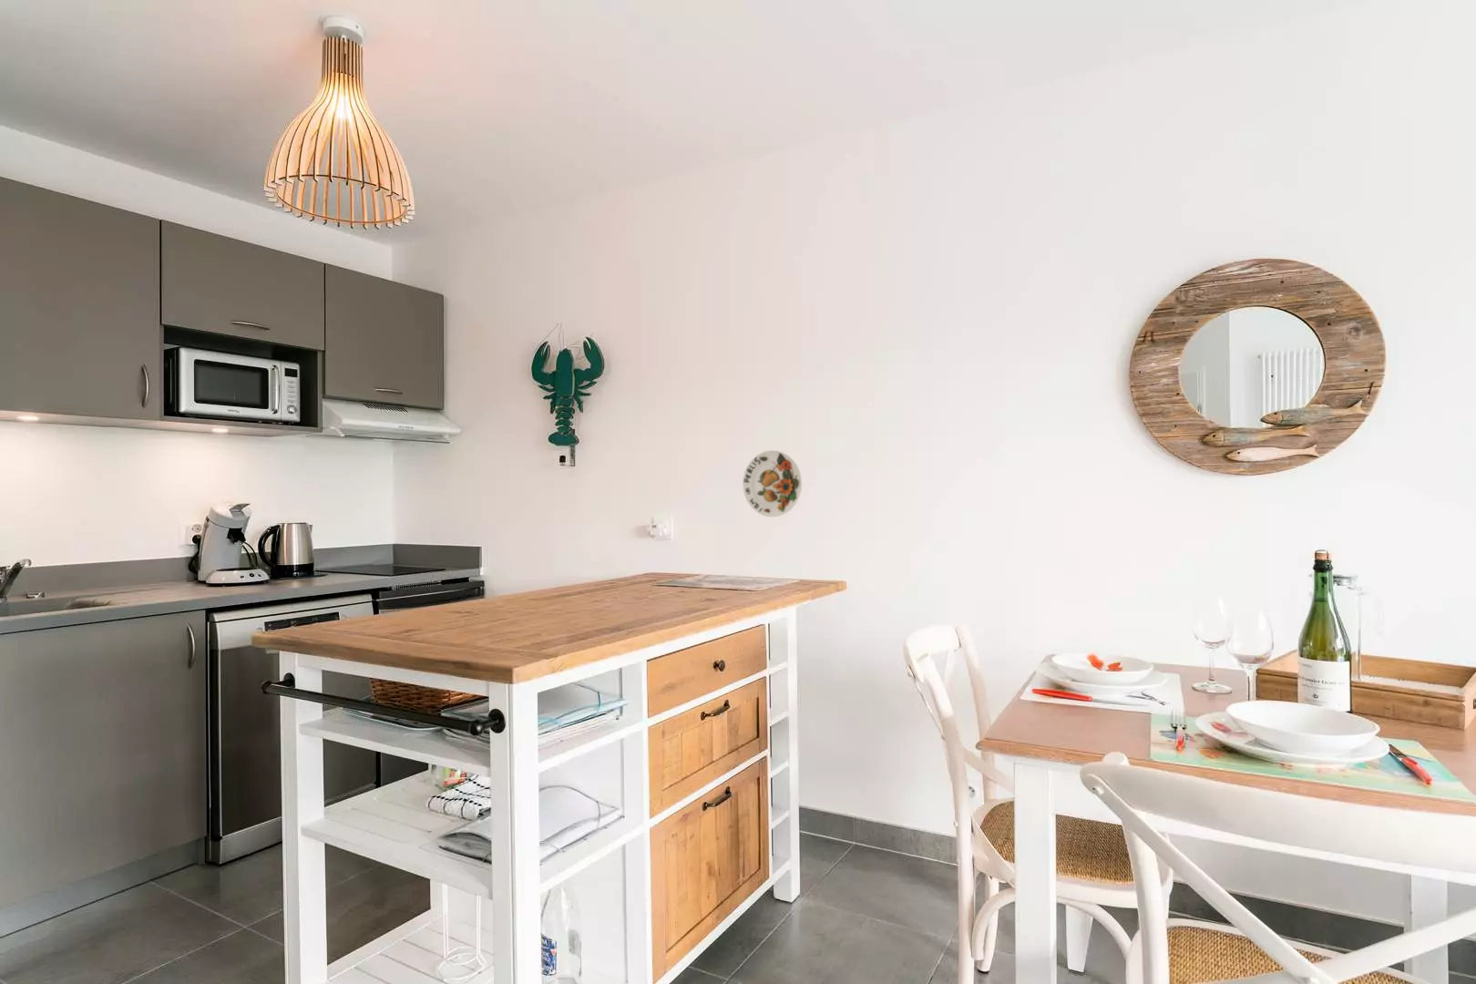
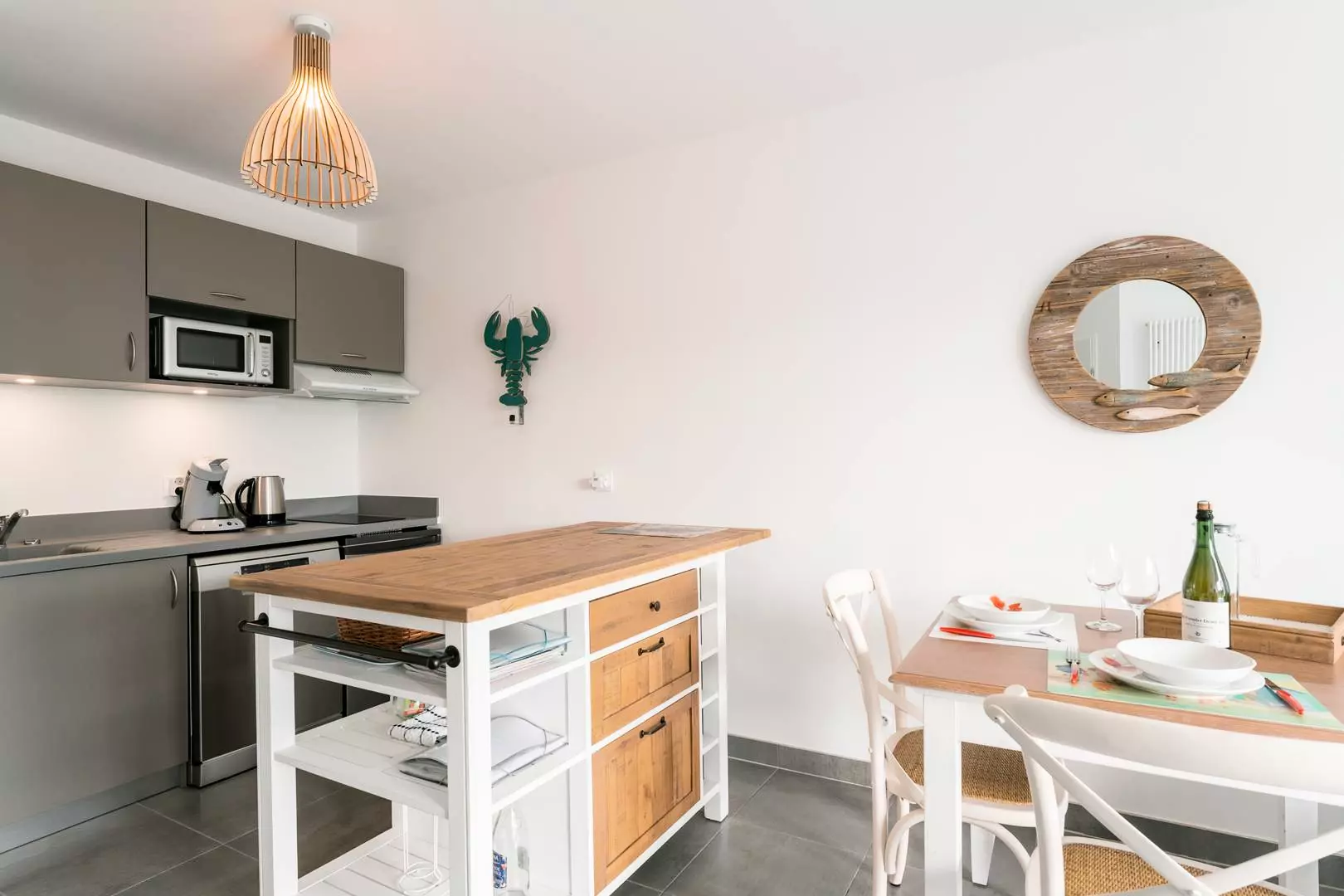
- decorative plate [741,449,803,517]
